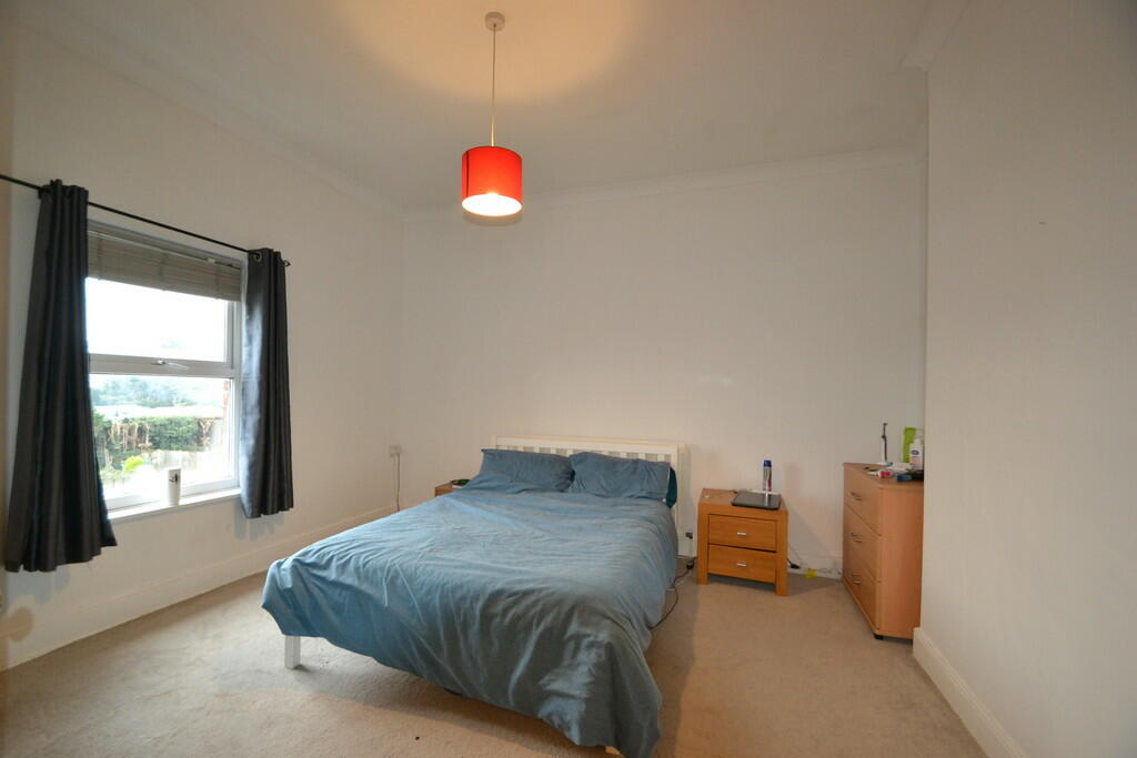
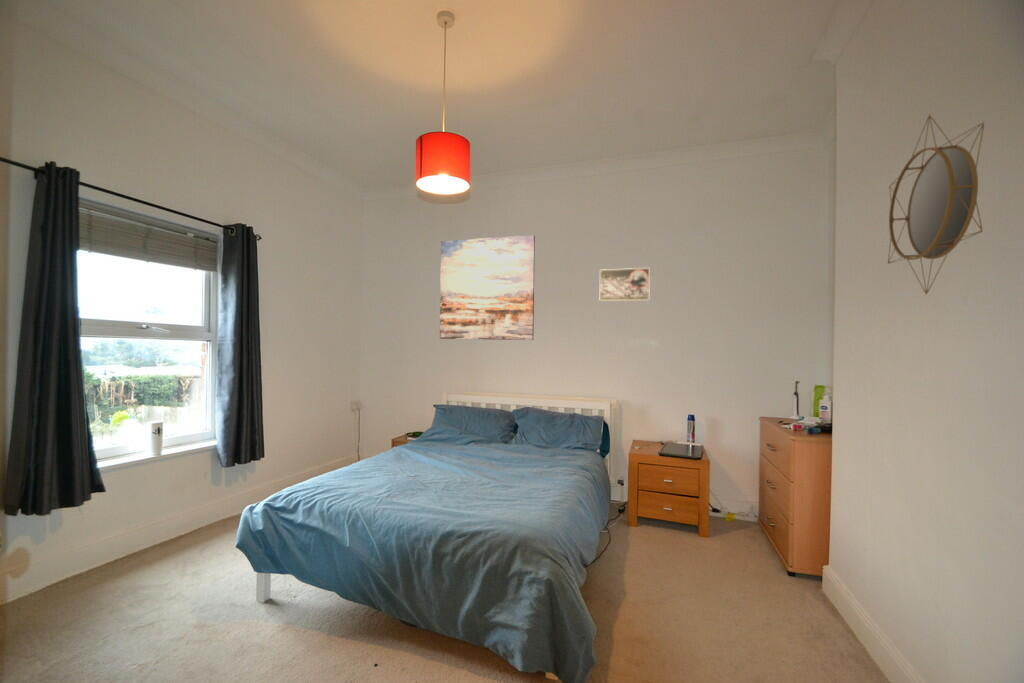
+ wall art [439,234,536,341]
+ home mirror [887,114,985,296]
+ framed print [598,267,651,302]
